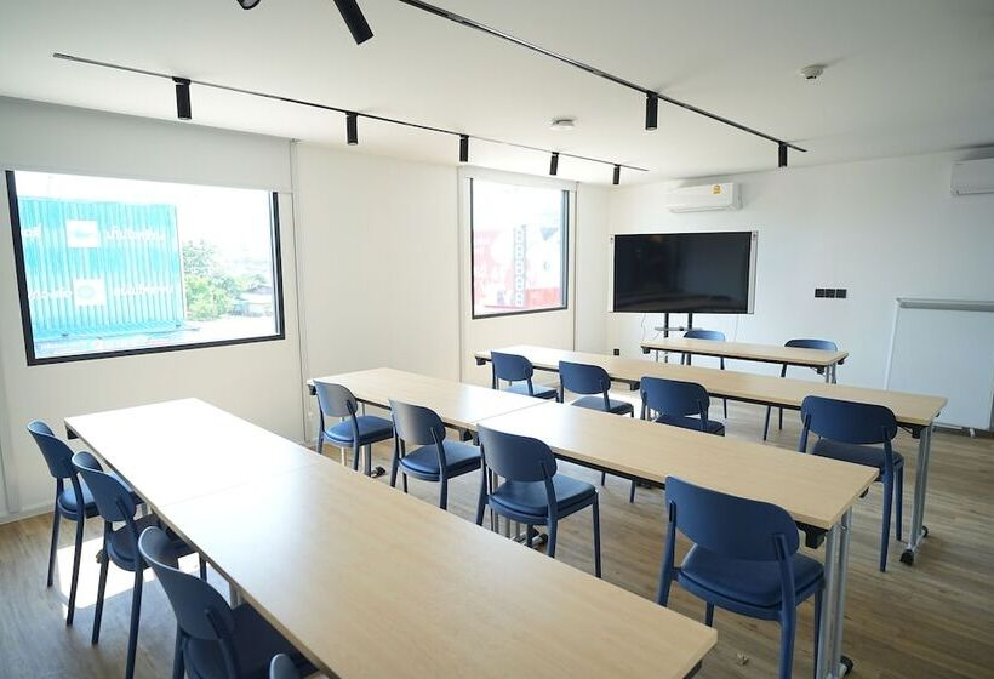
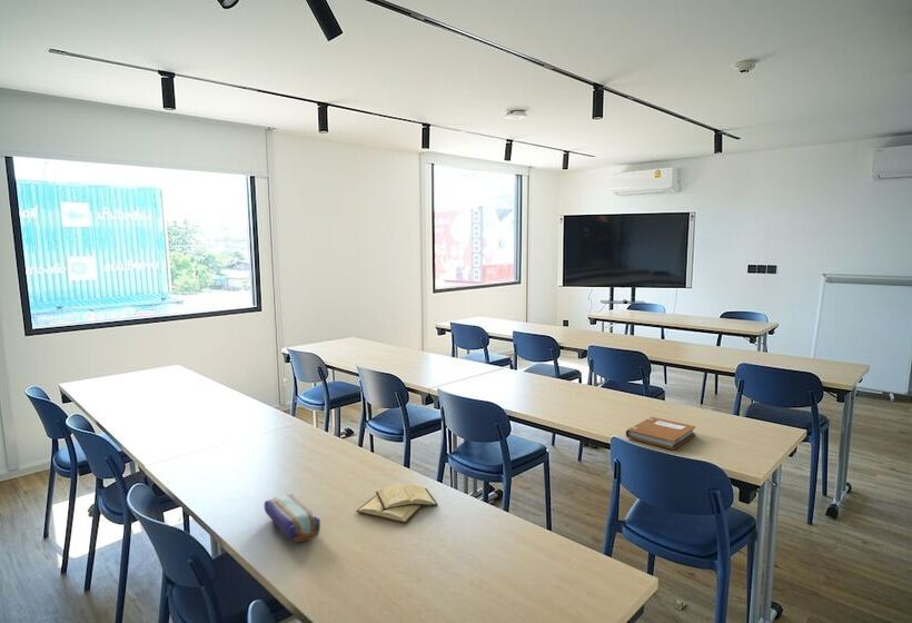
+ pencil case [264,493,321,544]
+ diary [355,483,439,524]
+ notebook [625,416,697,451]
